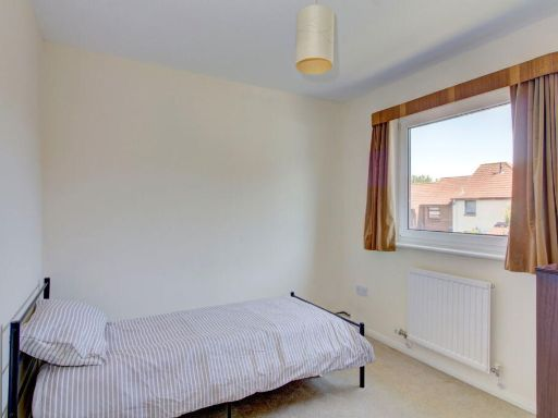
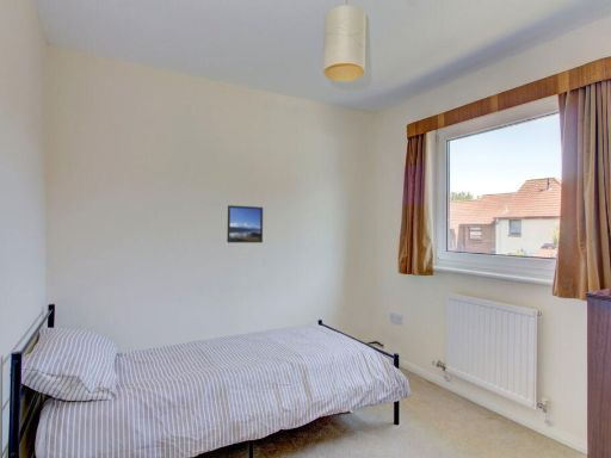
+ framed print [226,204,264,243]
